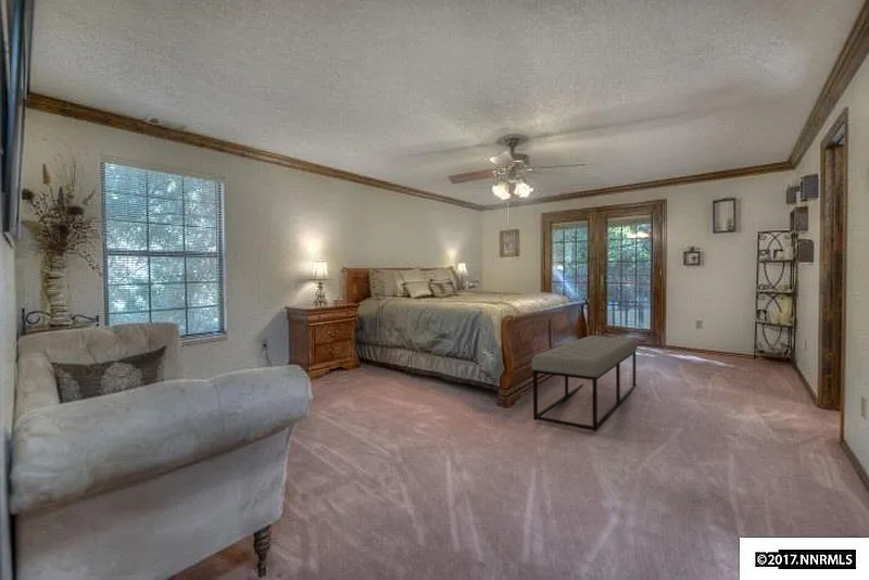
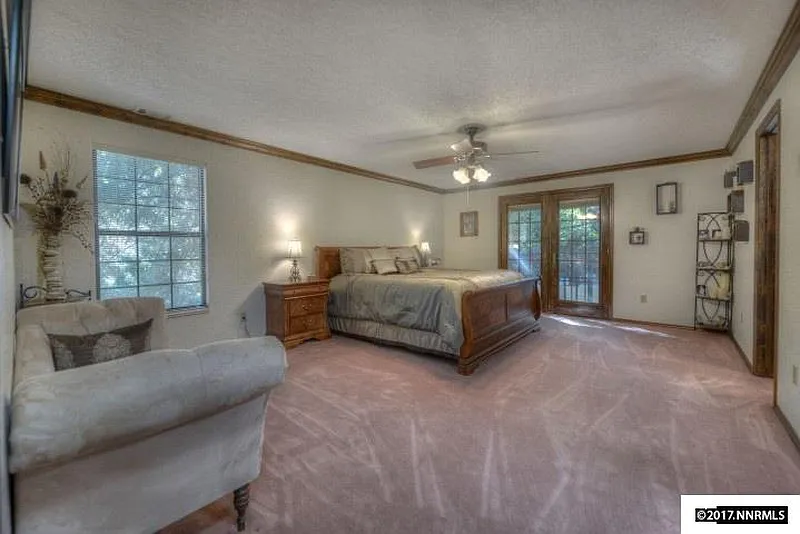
- bench [531,335,639,432]
